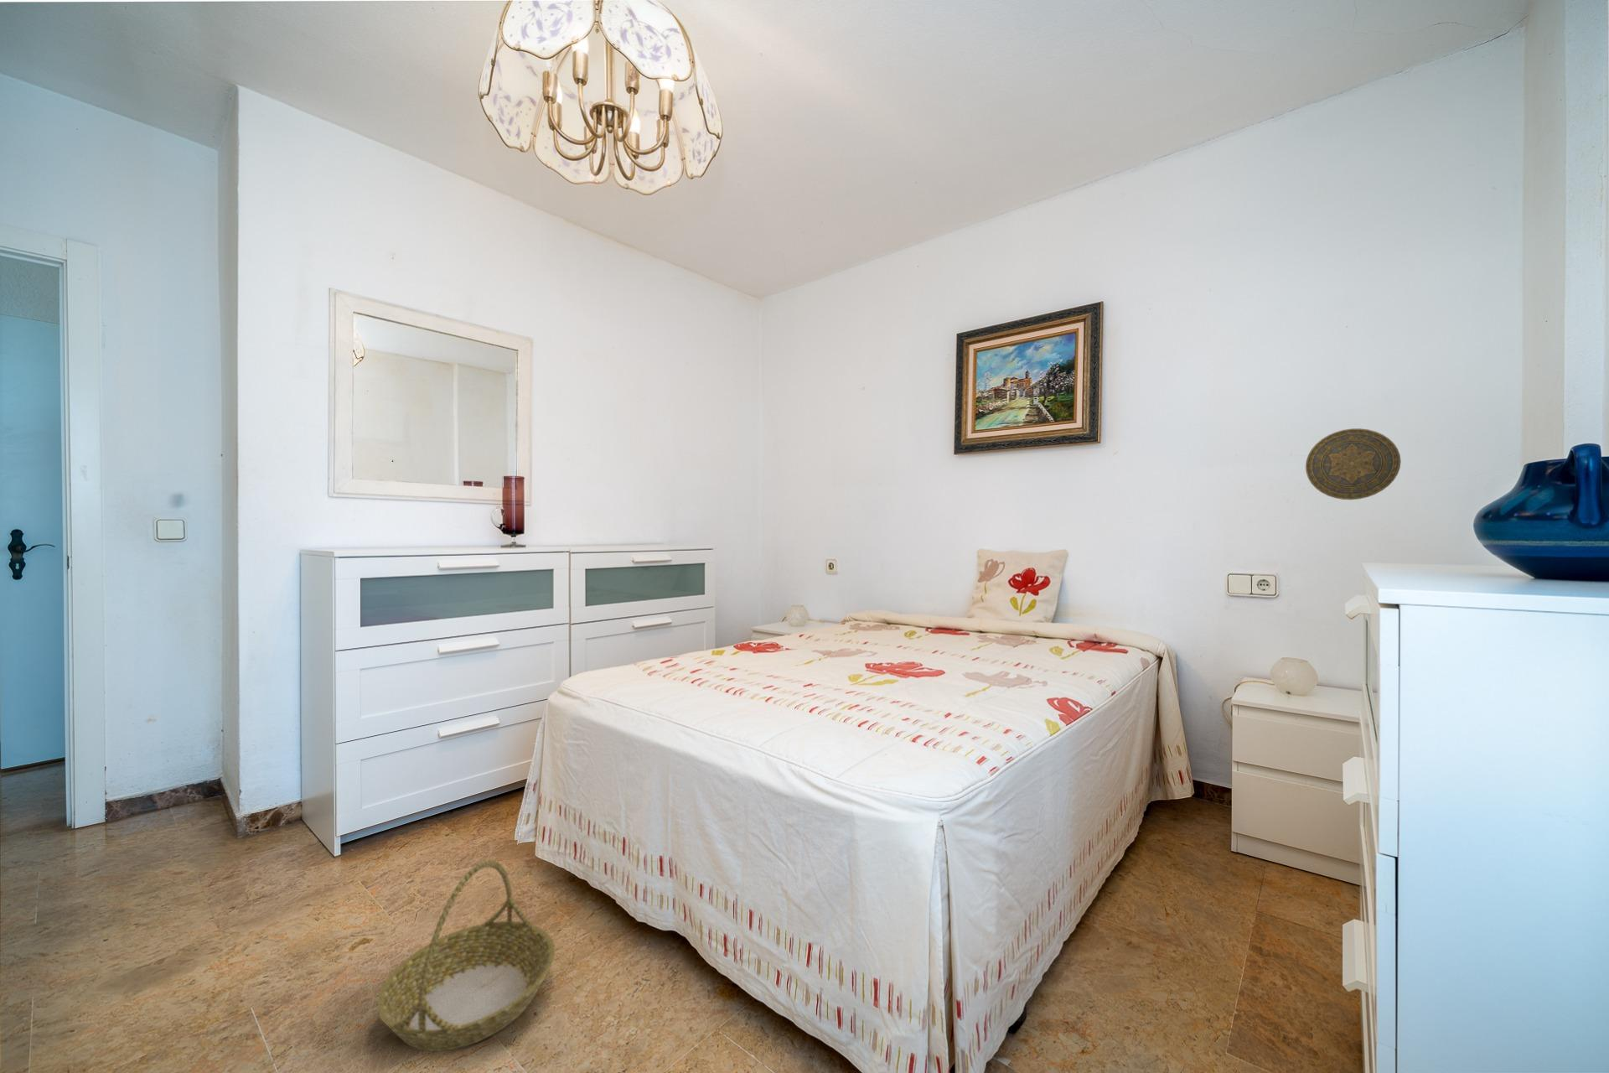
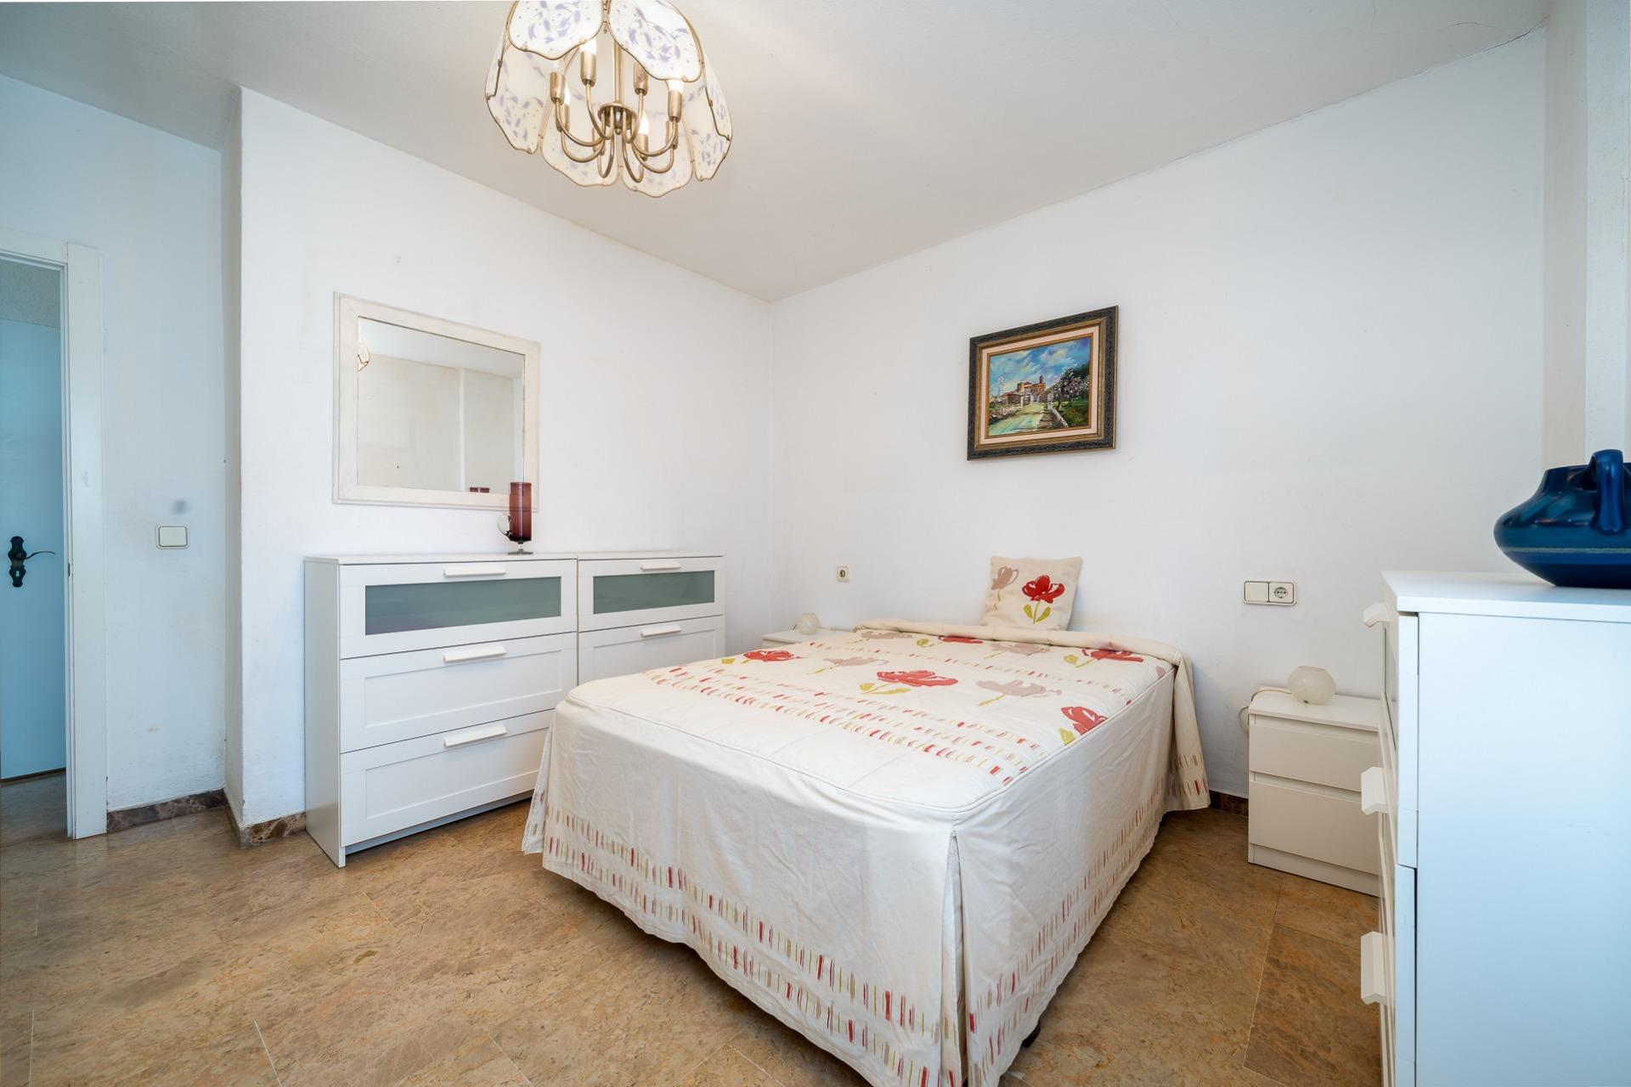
- basket [376,859,555,1053]
- decorative plate [1305,428,1402,501]
